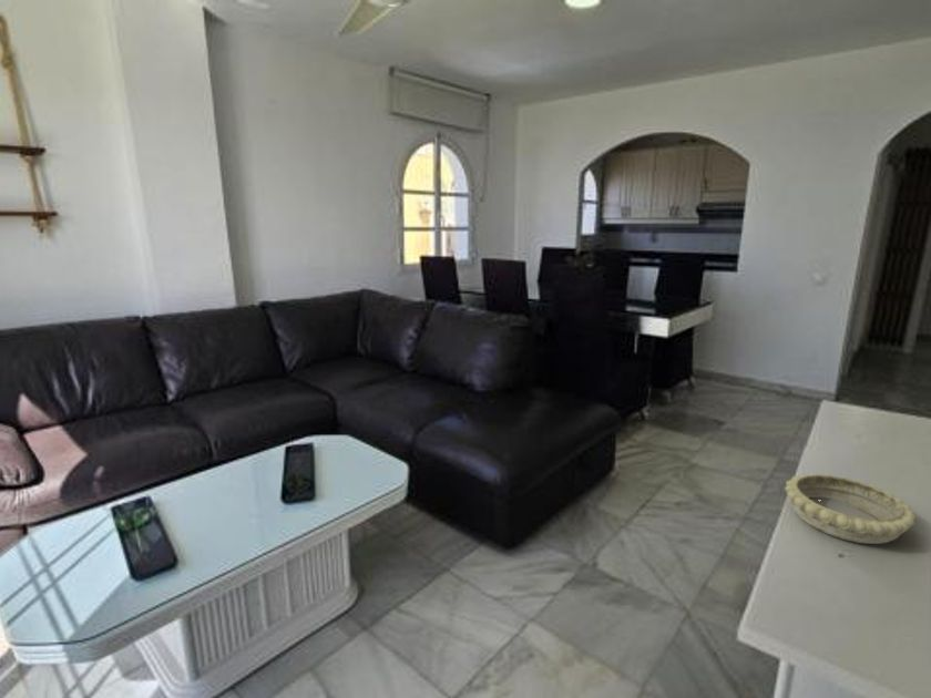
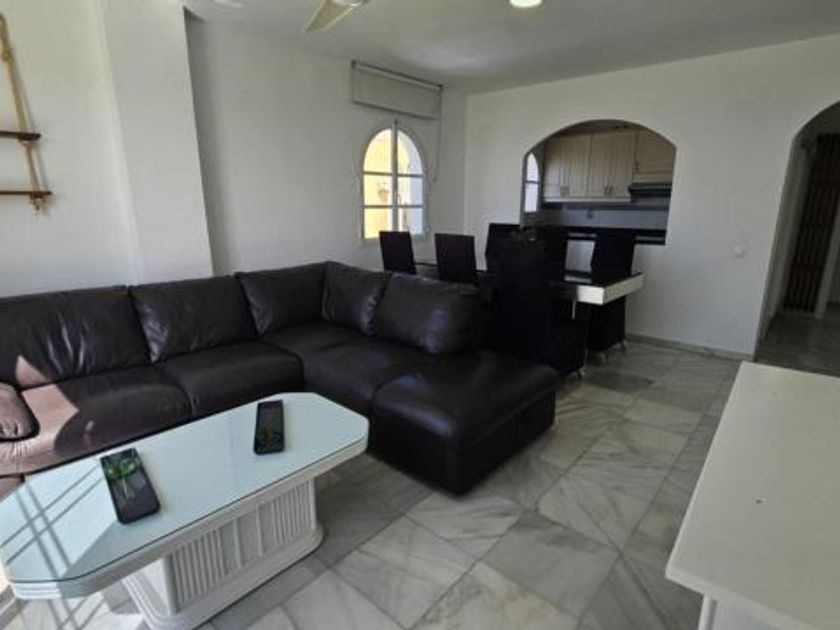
- decorative bowl [784,472,917,545]
